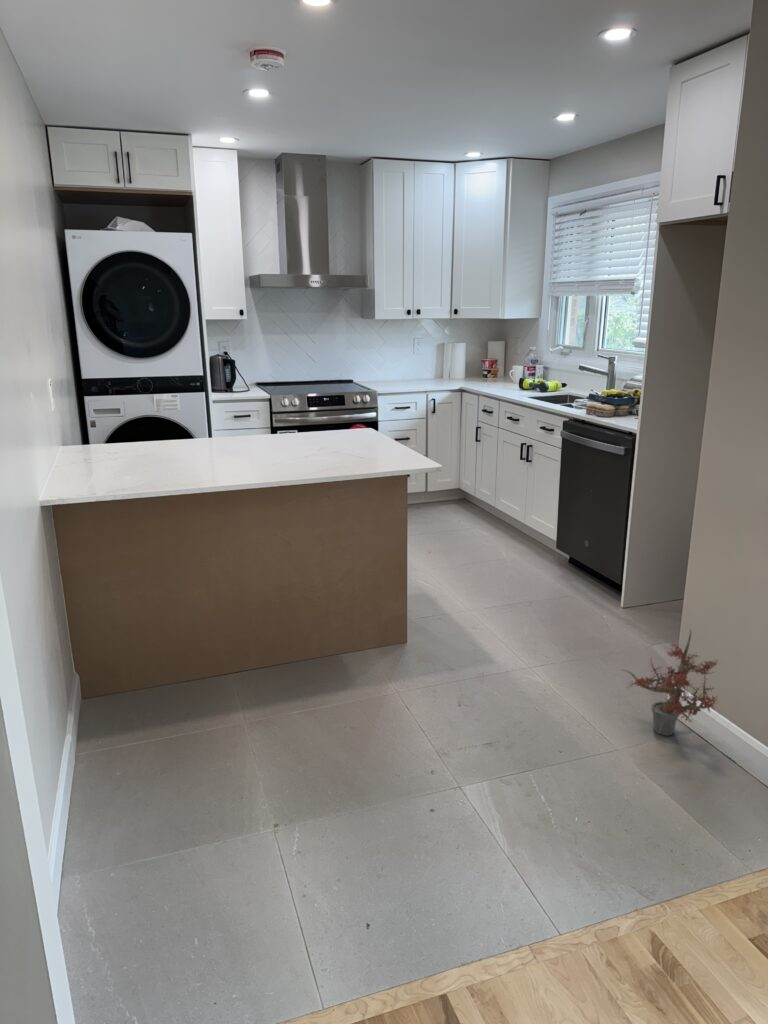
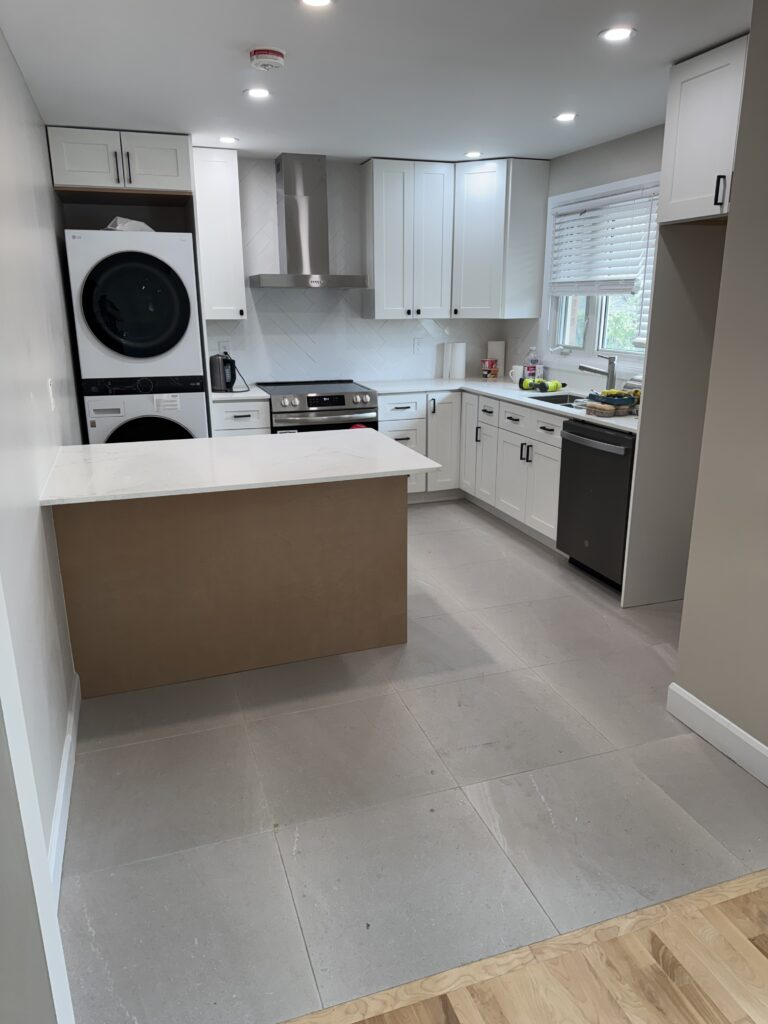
- potted plant [621,627,720,737]
